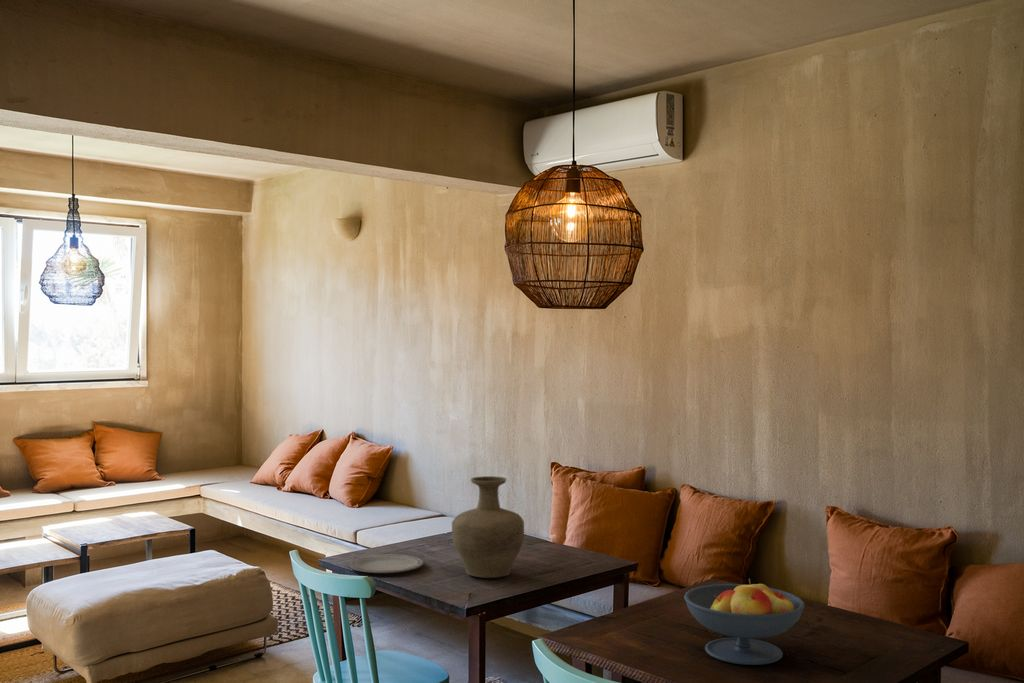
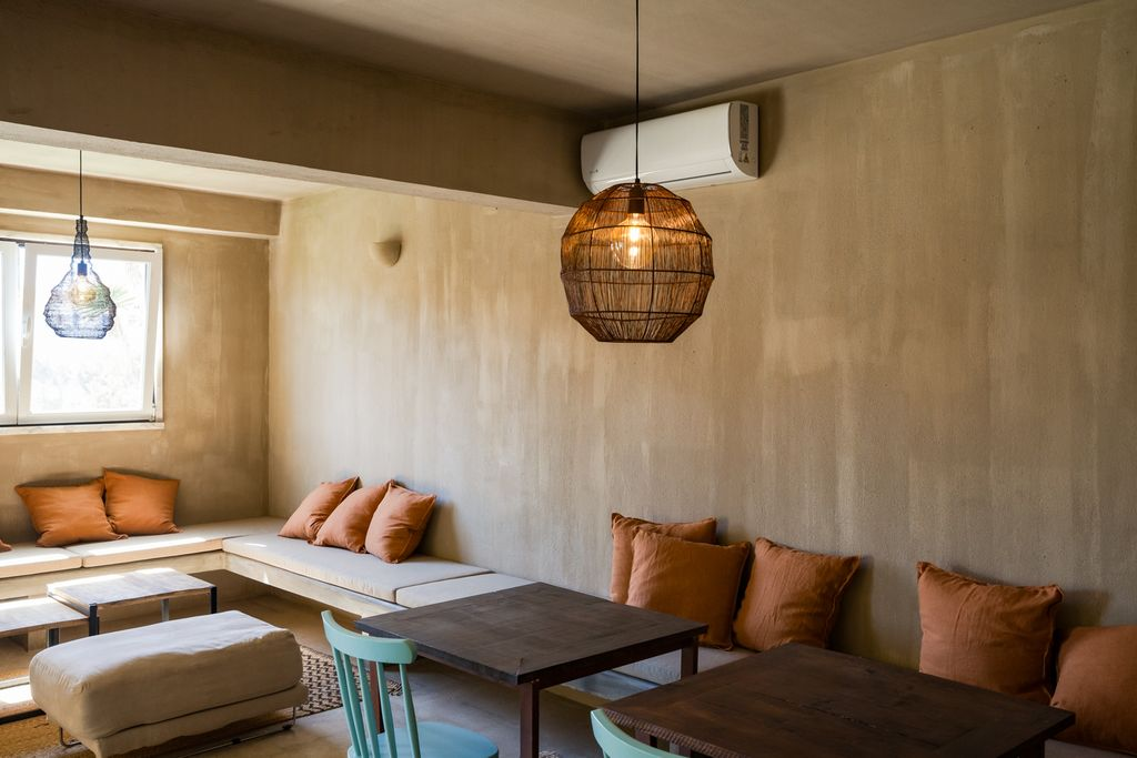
- vase [451,475,525,579]
- fruit bowl [683,578,805,666]
- plate [348,553,425,574]
